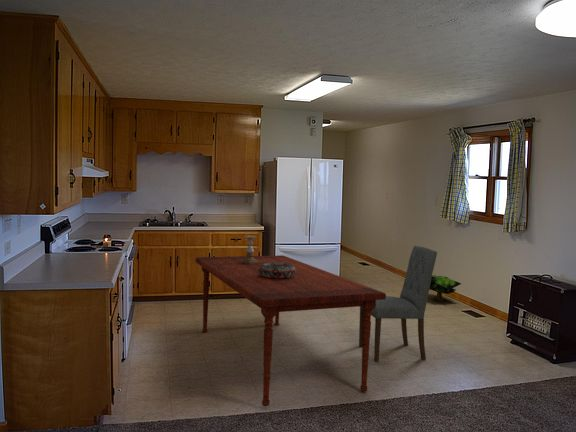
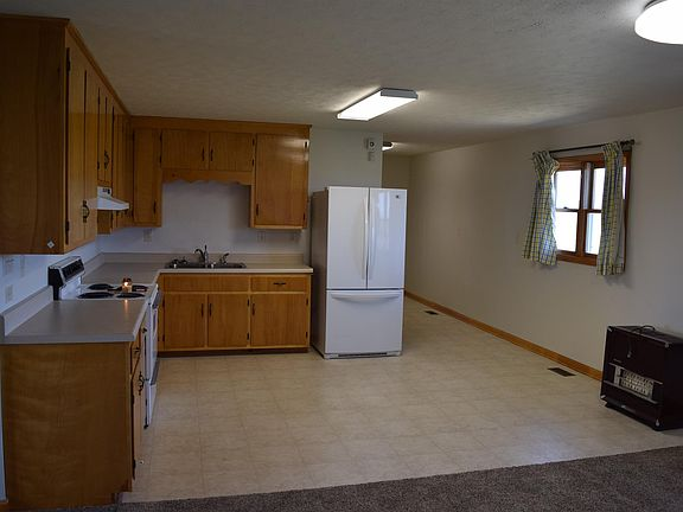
- dining chair [358,245,438,363]
- decorative plant [429,274,462,302]
- decorative bowl [259,262,296,279]
- dining table [194,255,387,407]
- candle holder [241,235,258,264]
